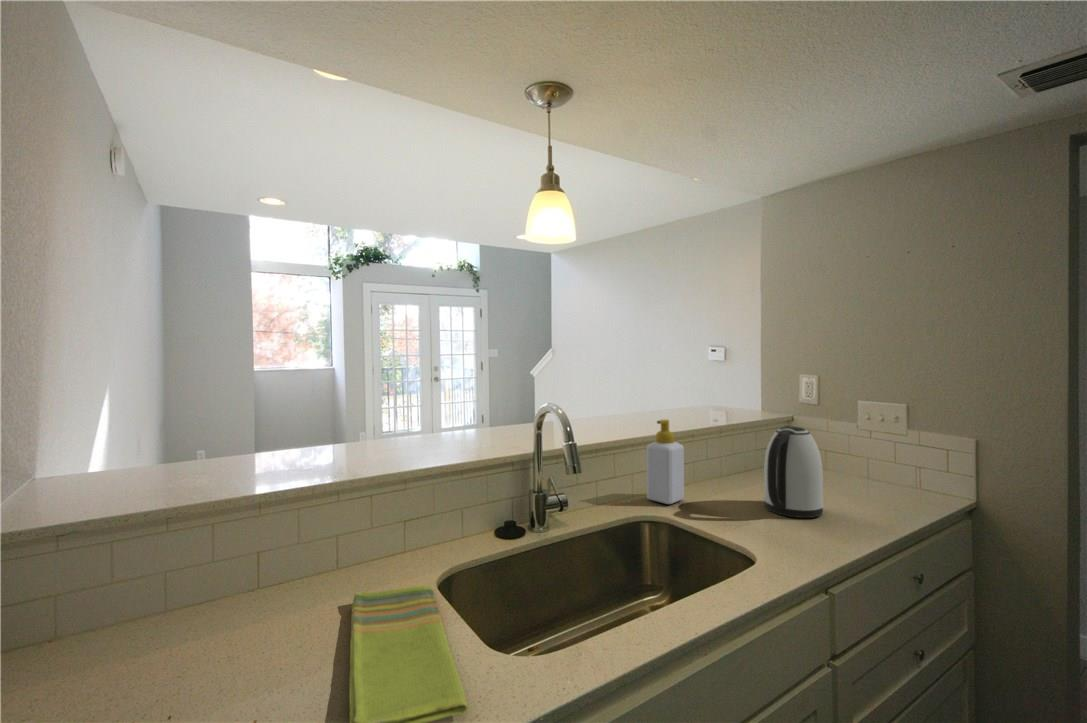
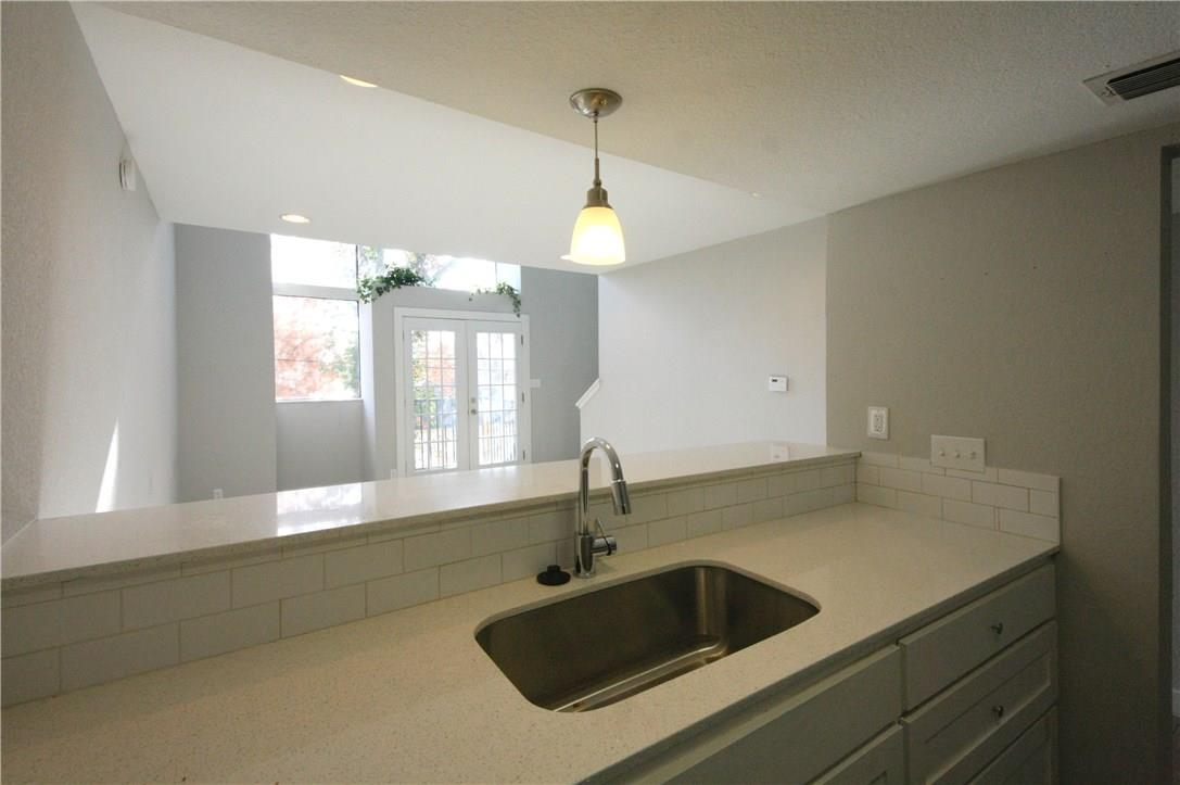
- dish towel [348,584,469,723]
- kettle [763,425,824,519]
- soap bottle [646,418,685,505]
